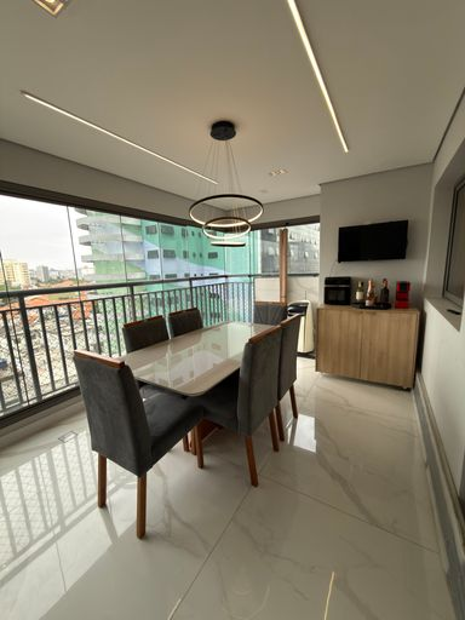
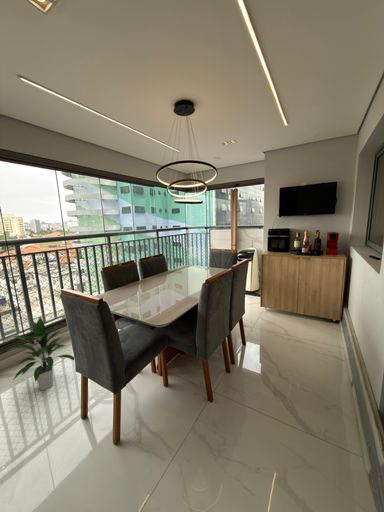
+ indoor plant [5,315,75,391]
